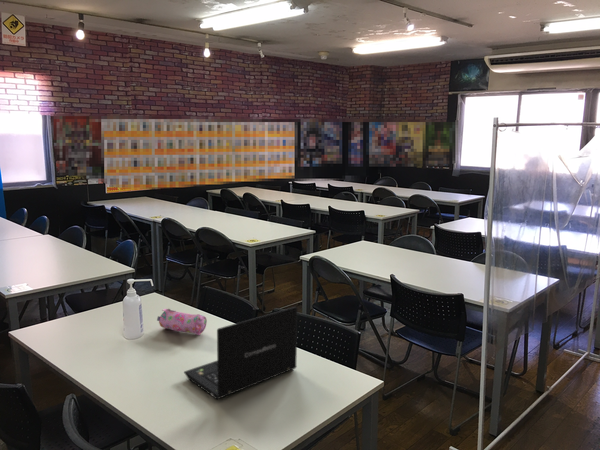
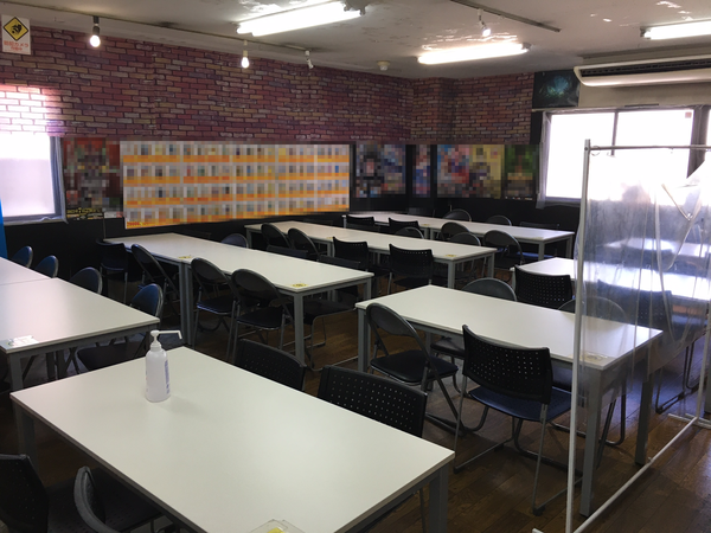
- pencil case [156,308,208,336]
- laptop [183,306,298,400]
